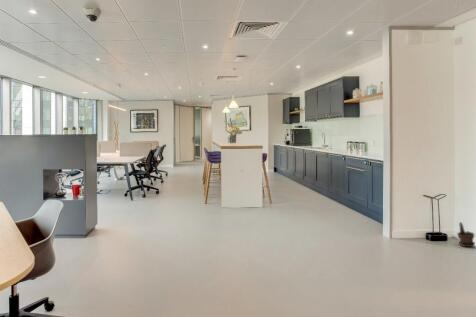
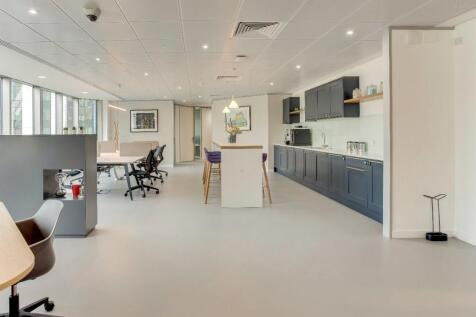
- potted plant [456,221,476,248]
